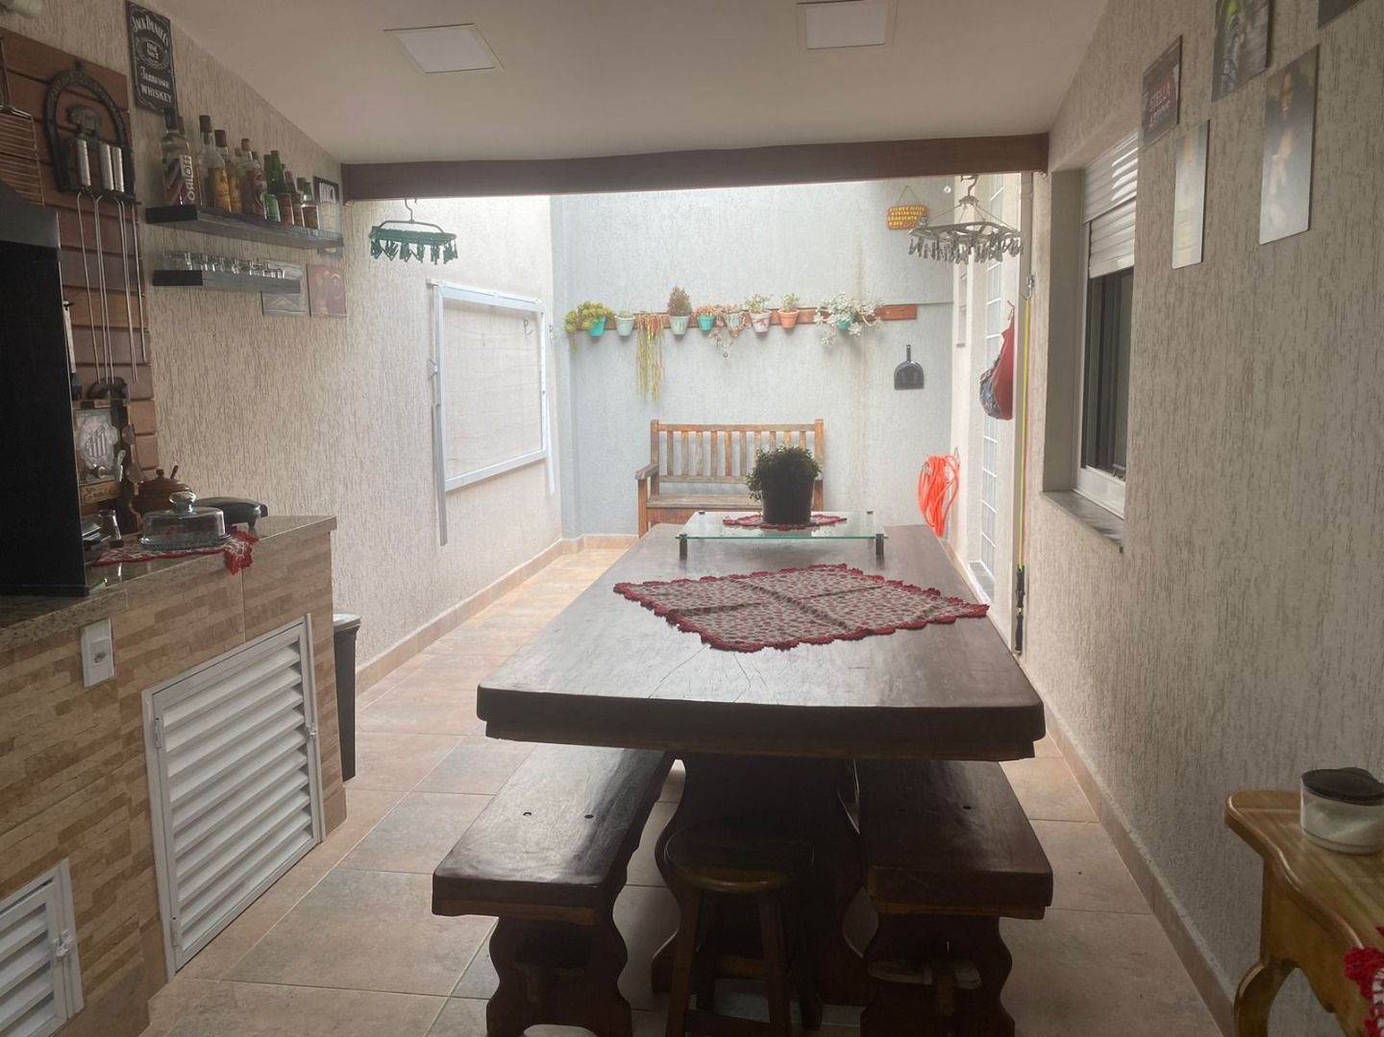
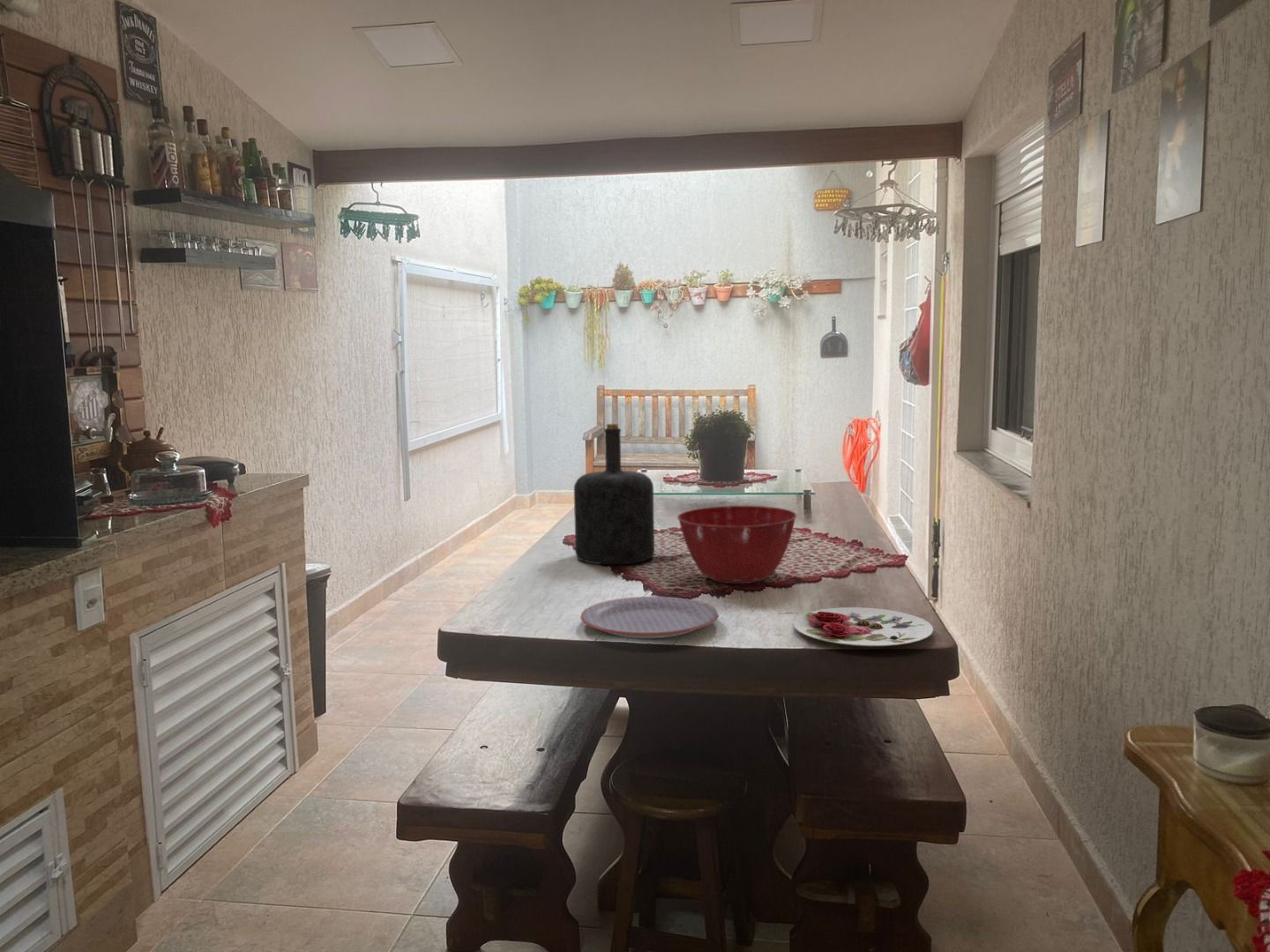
+ bottle [573,423,655,565]
+ mixing bowl [676,505,798,584]
+ plate [792,606,934,647]
+ plate [579,596,720,639]
